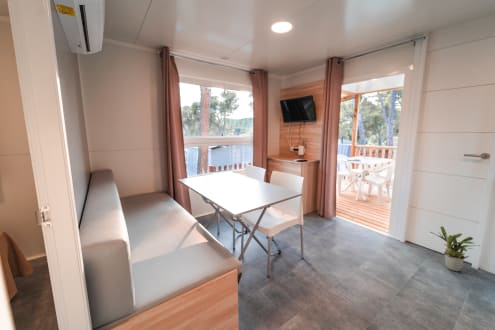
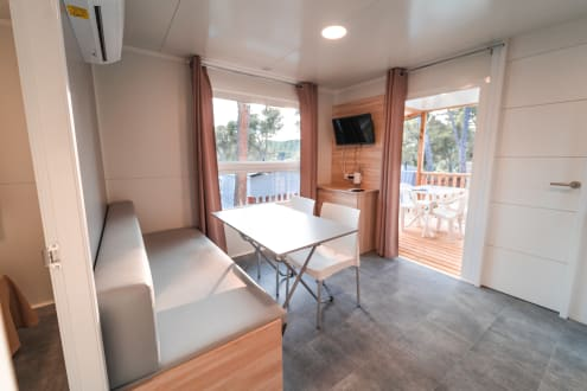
- potted plant [429,225,481,272]
